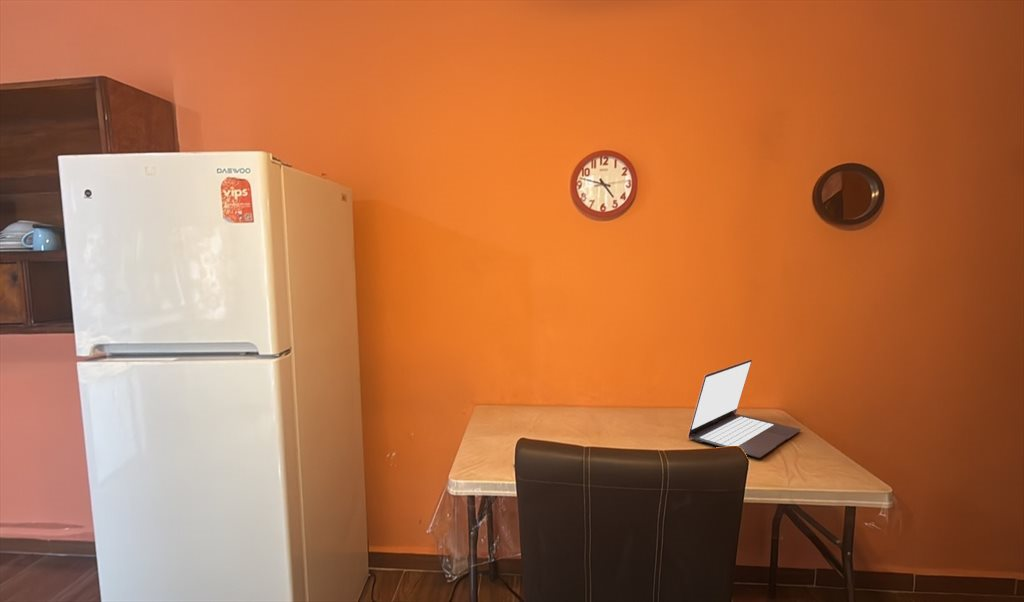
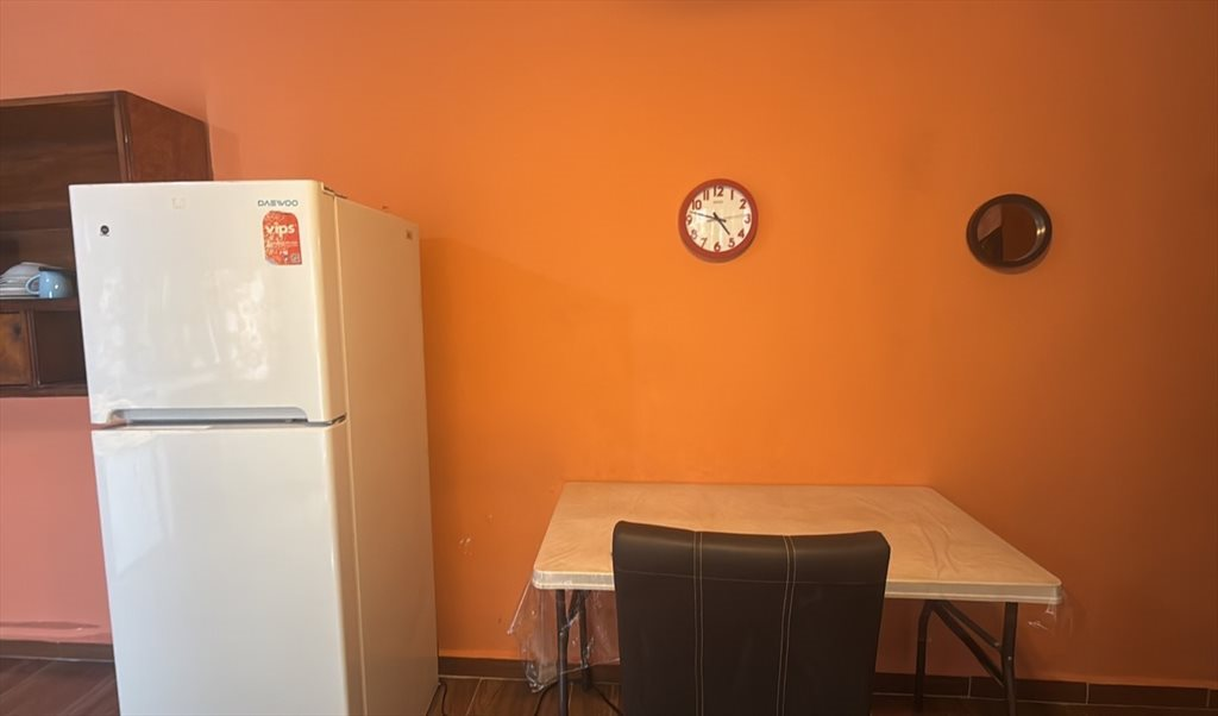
- laptop [687,358,802,459]
